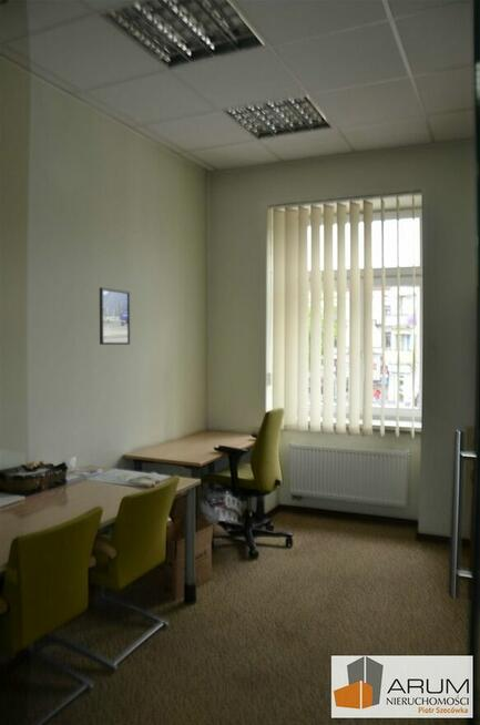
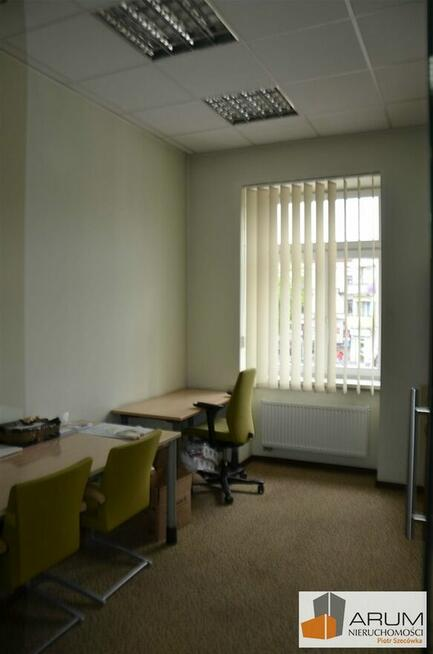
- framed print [99,286,131,346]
